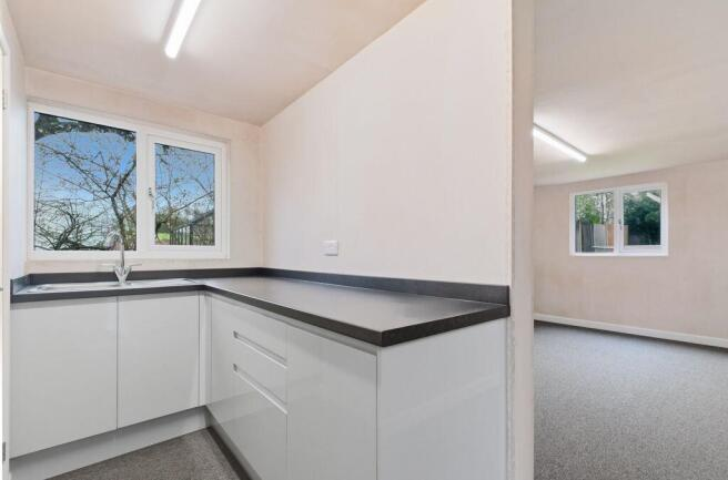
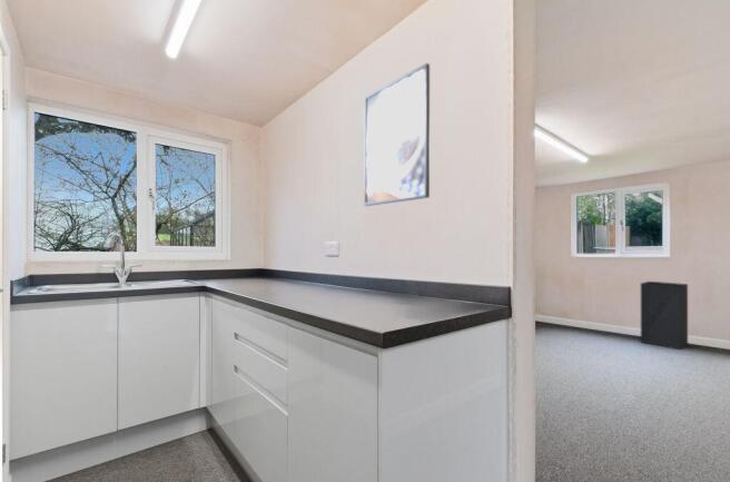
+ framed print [363,62,431,207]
+ trash bin [640,281,689,351]
